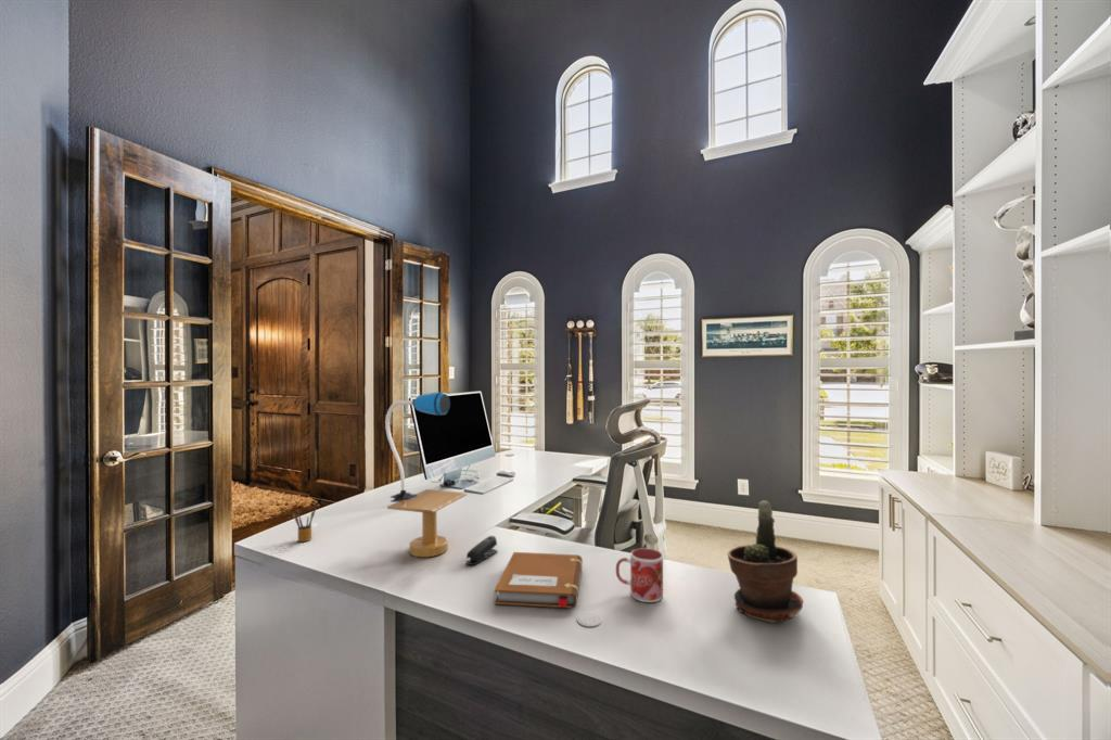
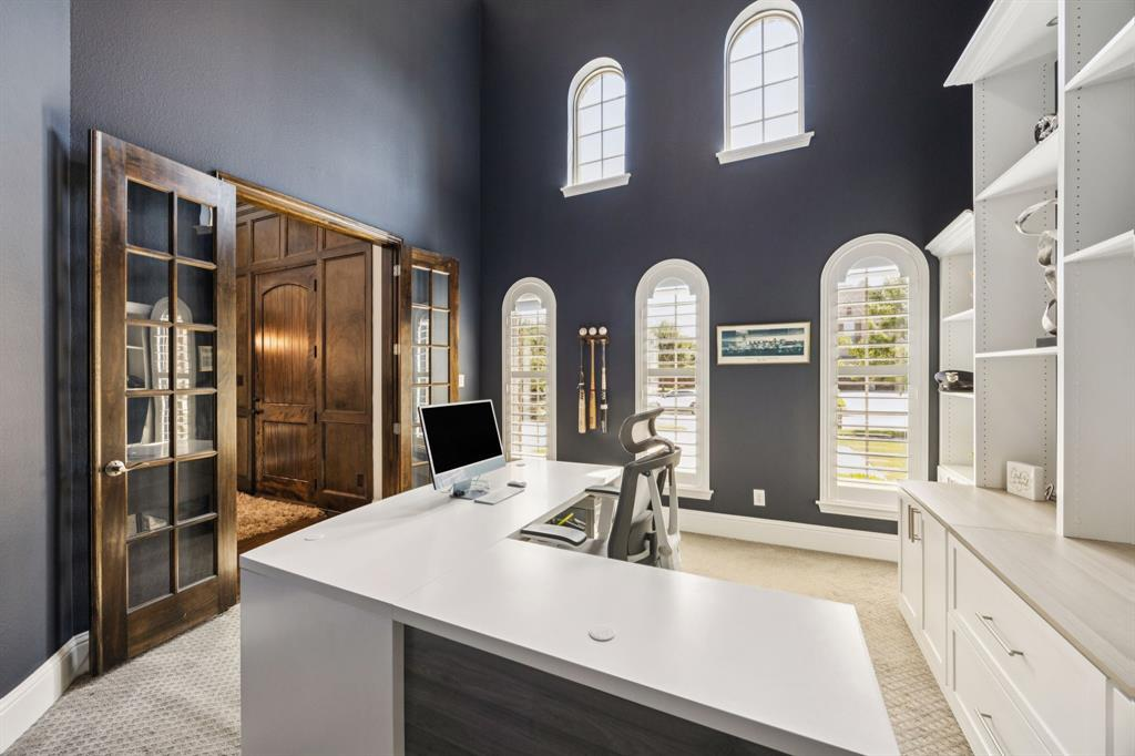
- potted plant [727,499,805,623]
- notebook [494,551,584,609]
- desk lamp [384,391,469,558]
- mug [615,547,664,603]
- pencil box [292,508,317,543]
- stapler [464,535,499,566]
